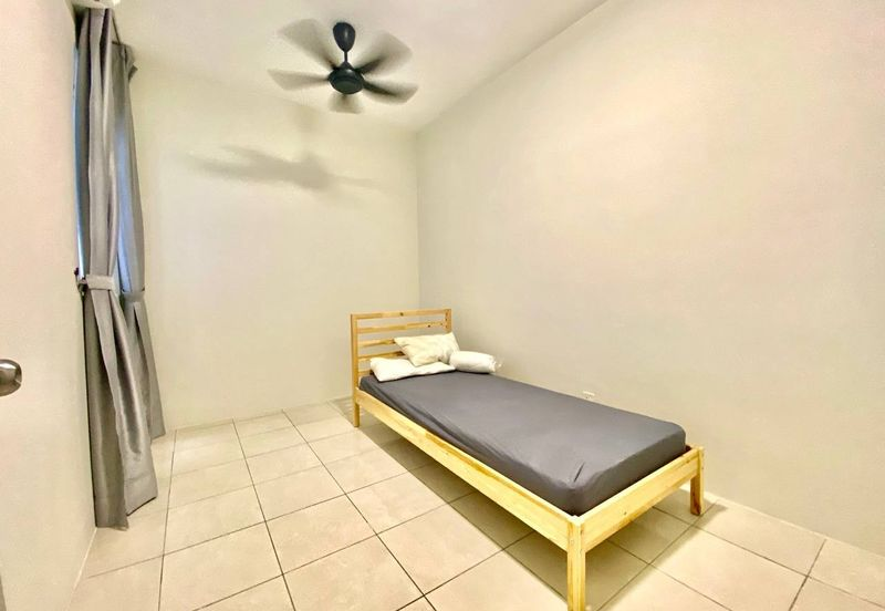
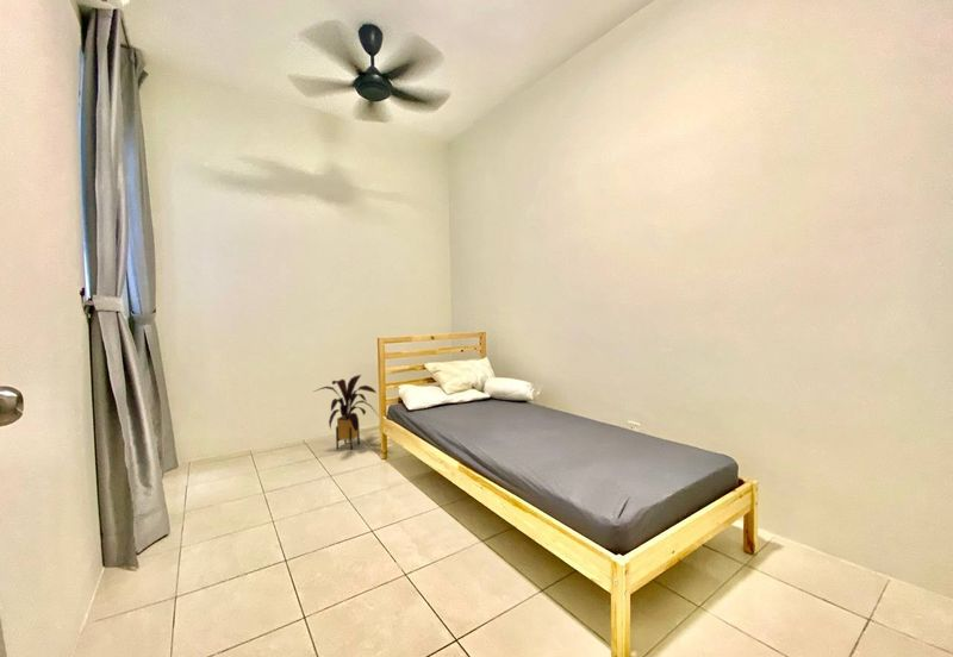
+ house plant [313,374,380,451]
